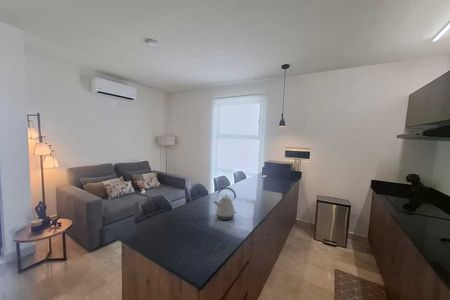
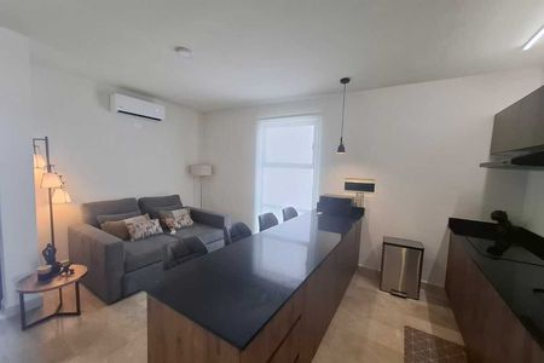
- kettle [212,186,238,221]
